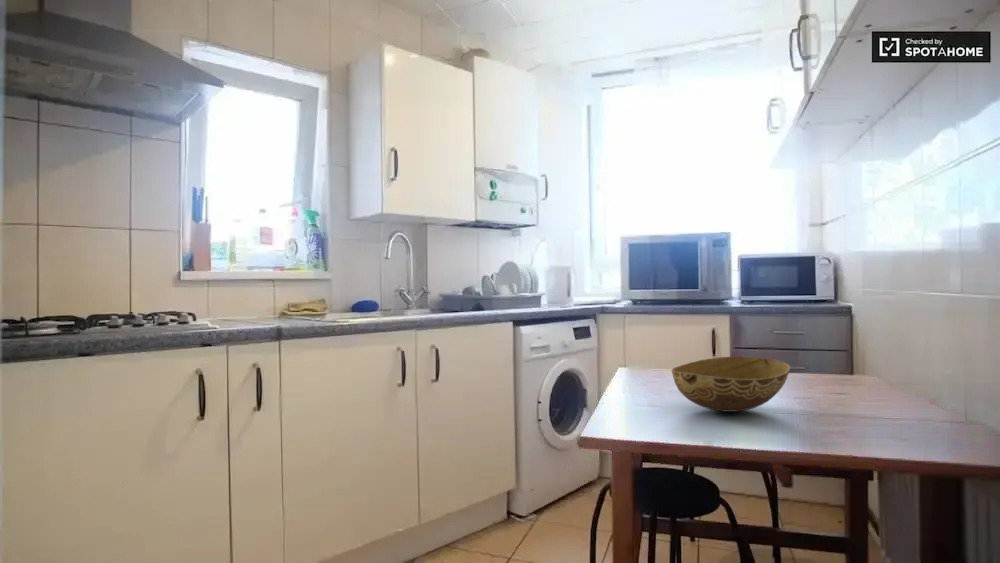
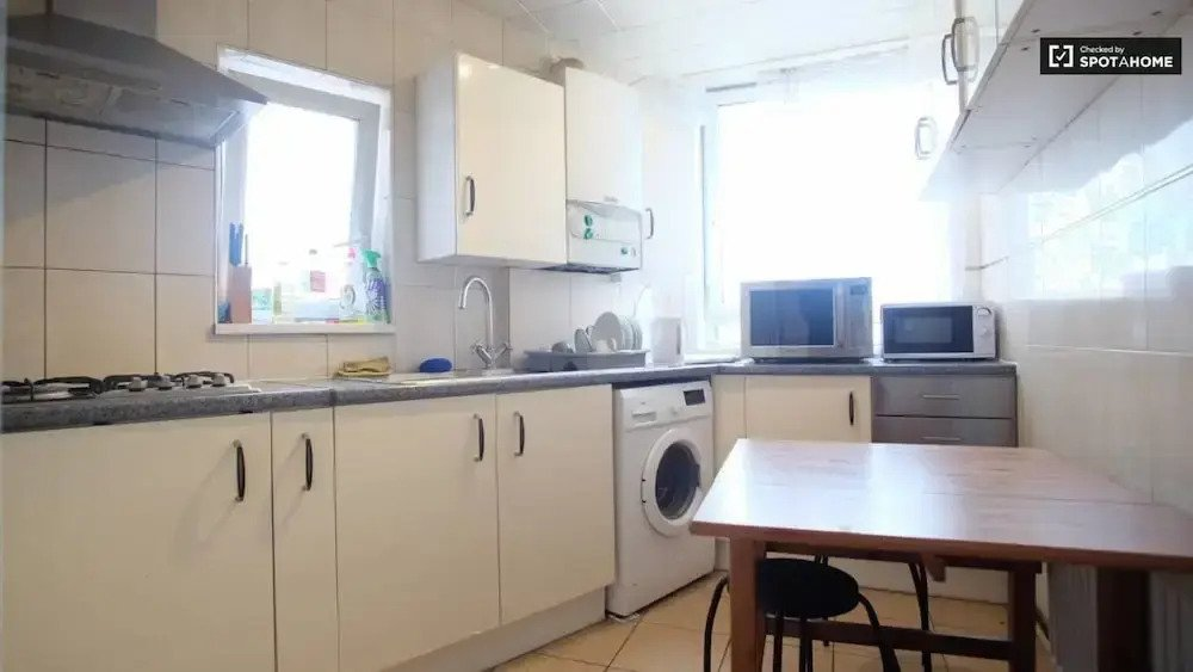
- bowl [670,356,791,413]
